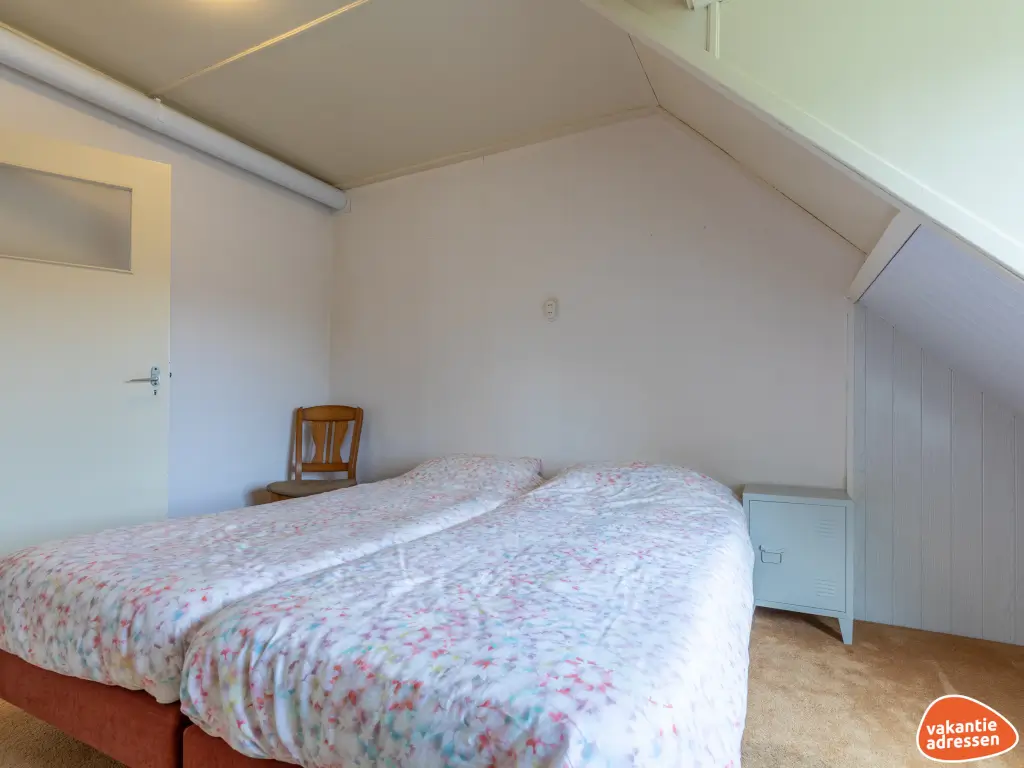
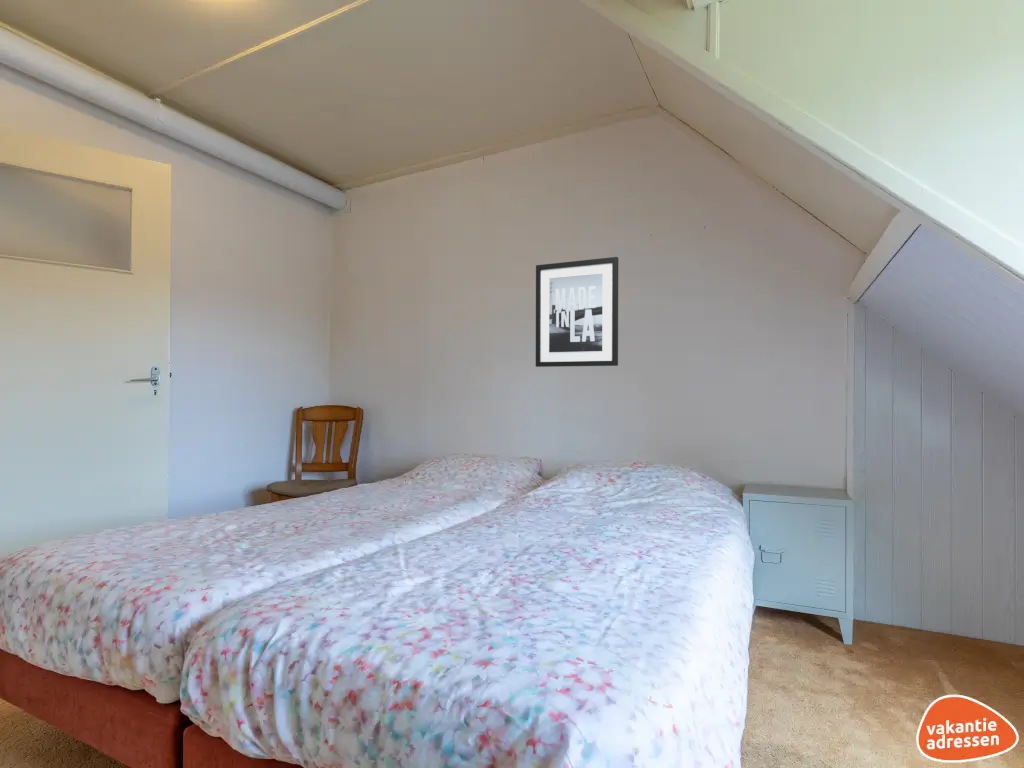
+ wall art [535,256,619,368]
